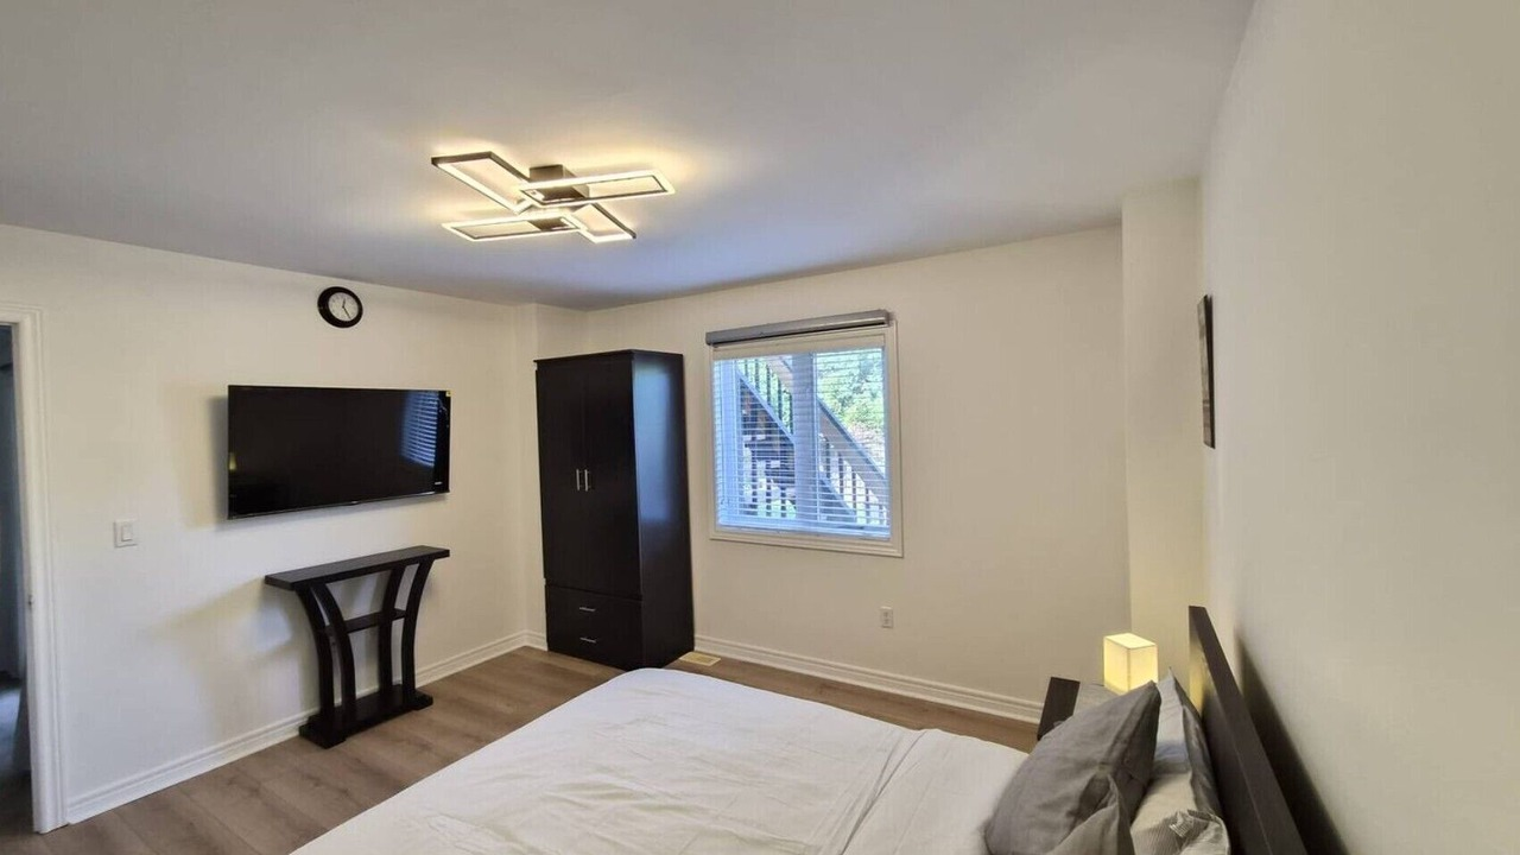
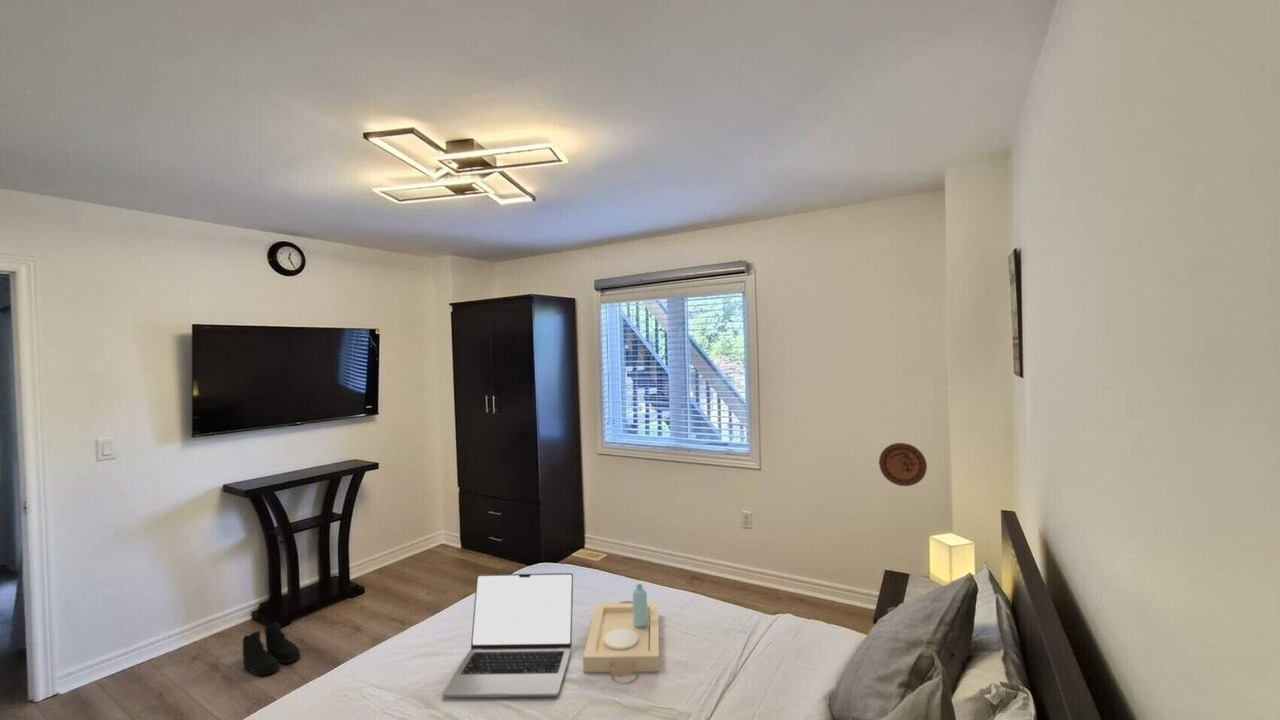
+ decorative plate [878,442,928,487]
+ laptop [441,572,574,699]
+ serving tray [582,583,660,677]
+ boots [242,621,301,677]
